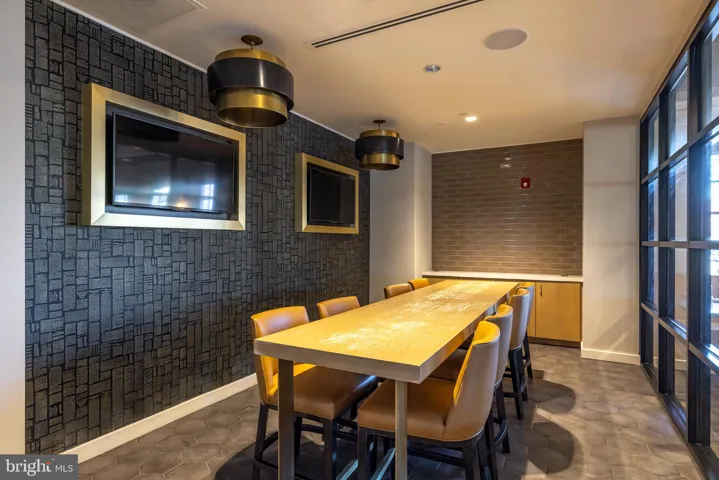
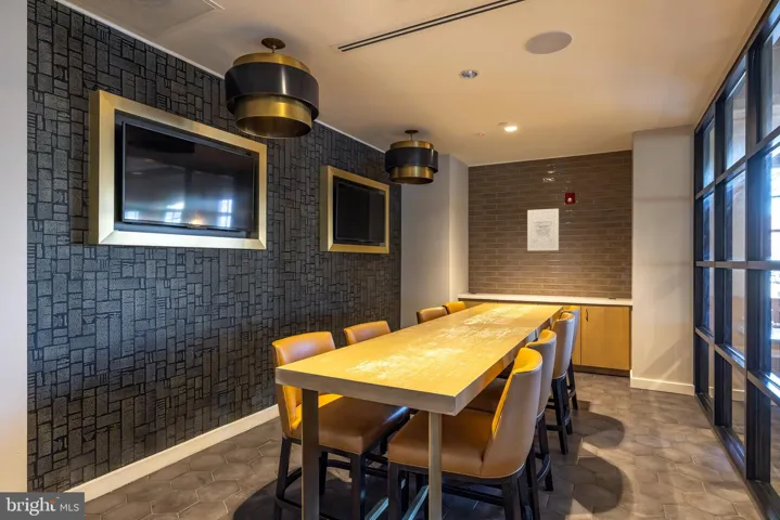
+ wall art [526,208,560,251]
